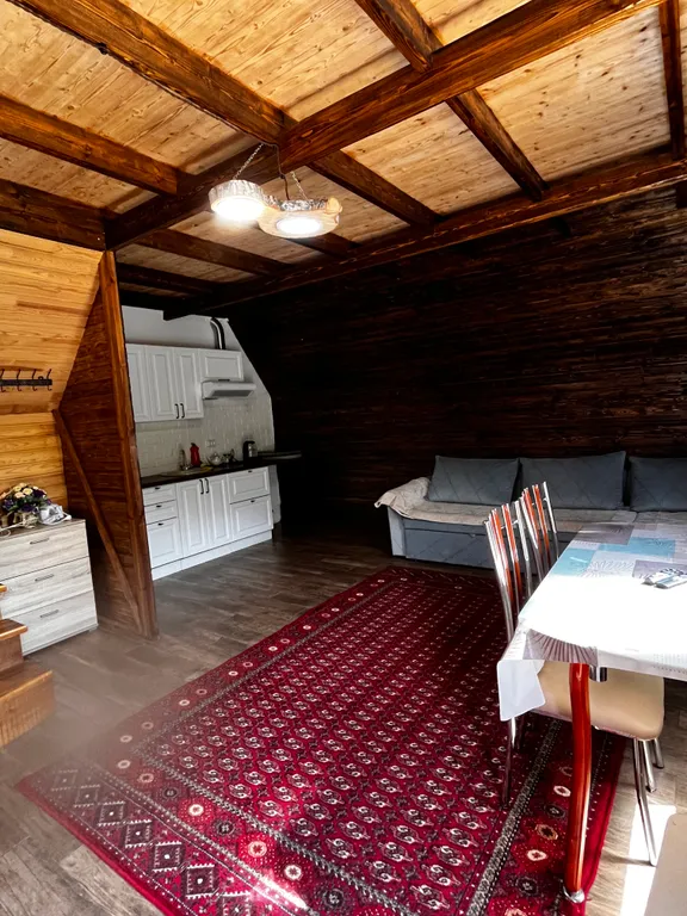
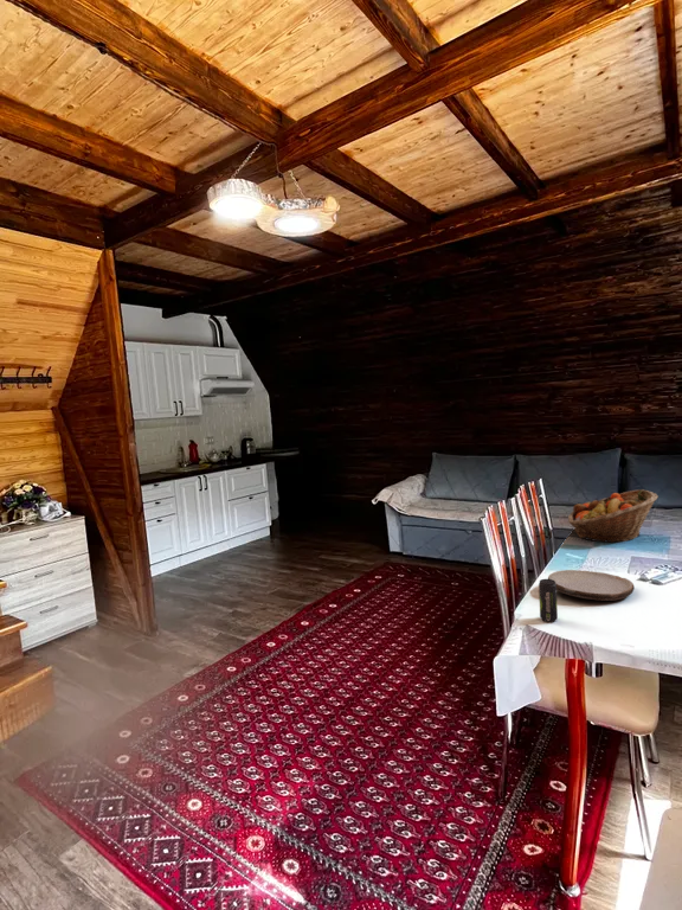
+ plate [547,569,636,602]
+ beverage can [538,578,559,623]
+ fruit basket [567,488,660,544]
